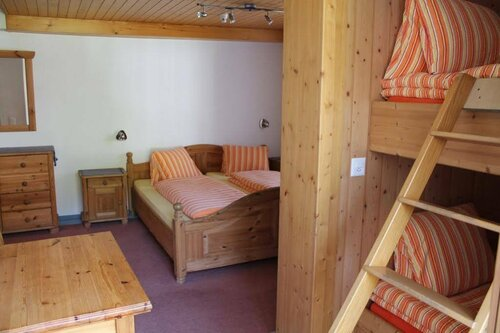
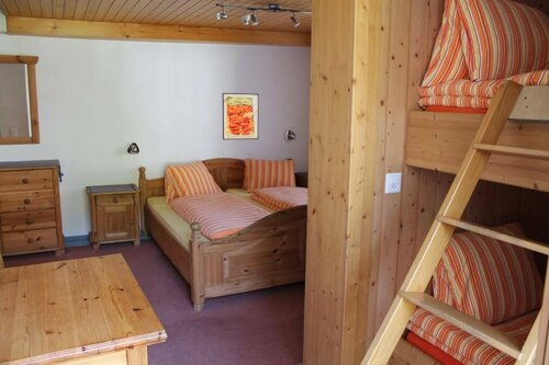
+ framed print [222,92,259,140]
